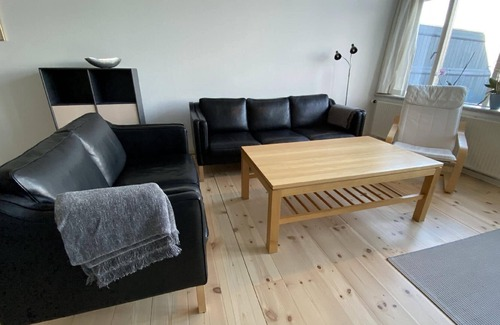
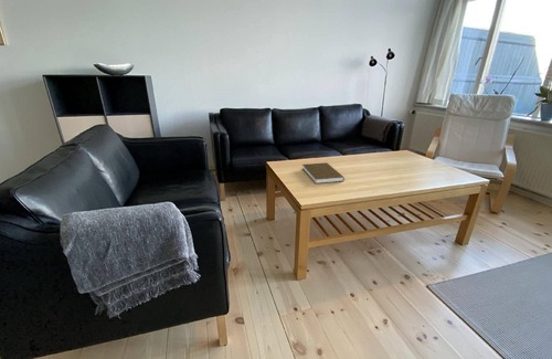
+ book [301,161,346,186]
